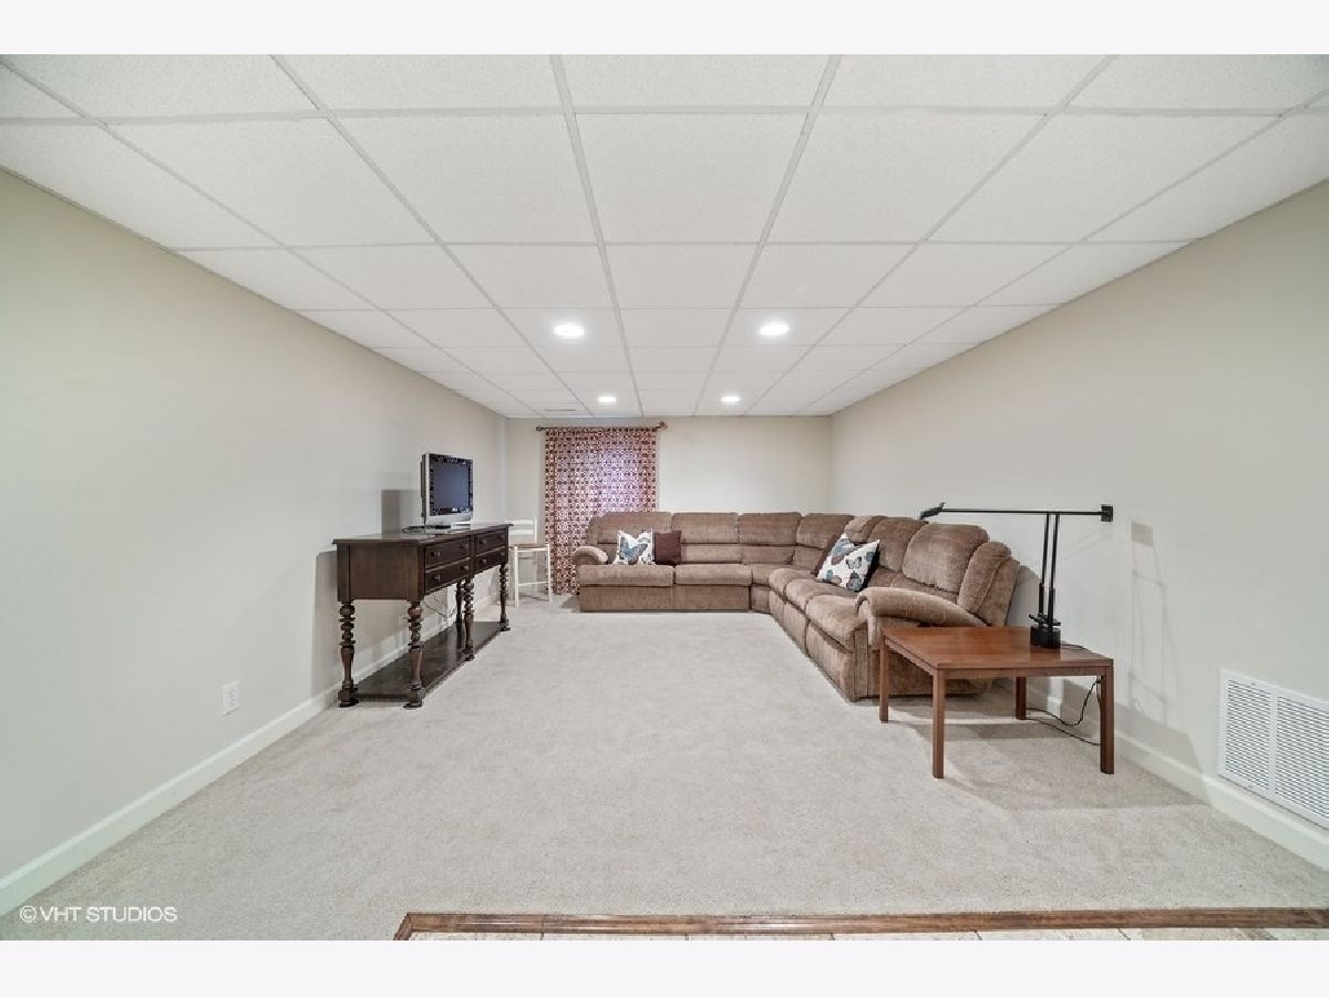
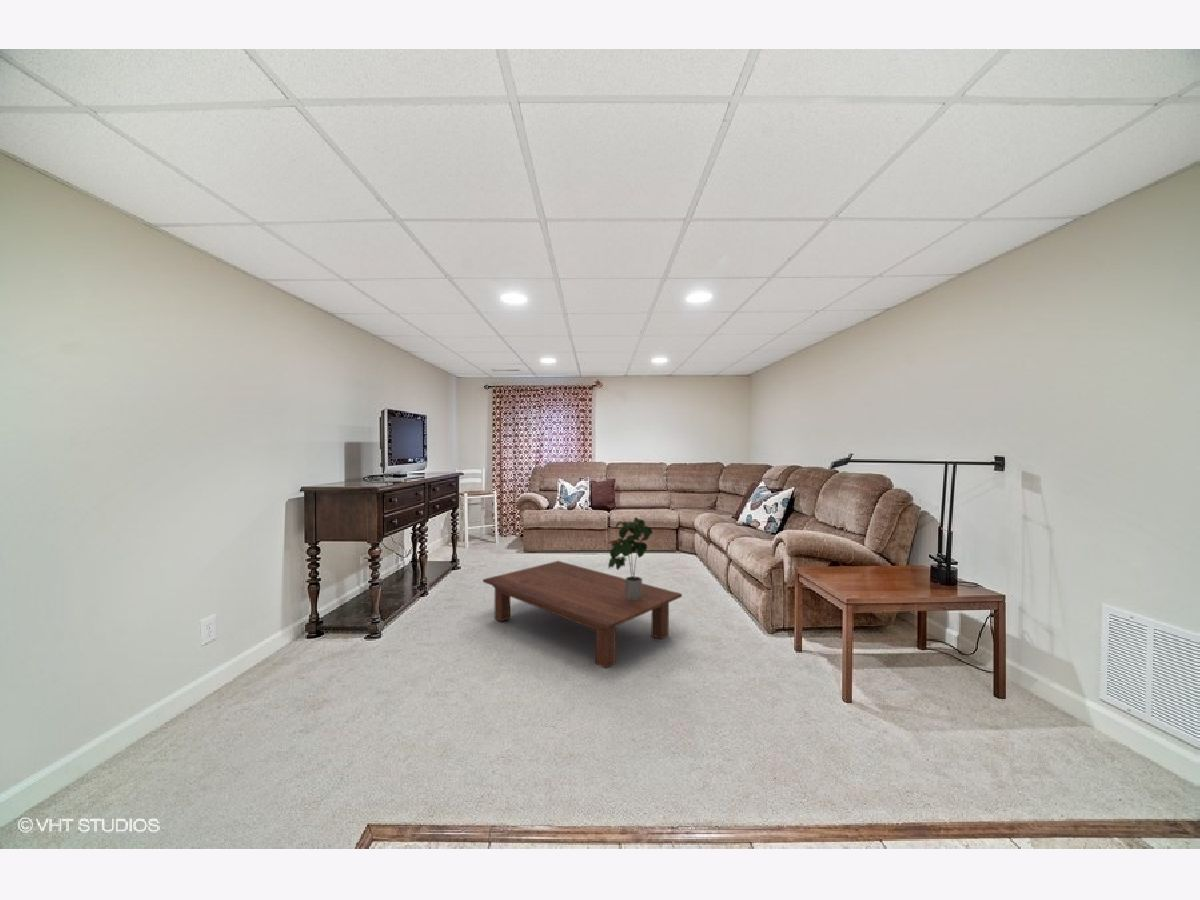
+ potted plant [607,516,654,600]
+ coffee table [482,560,683,669]
